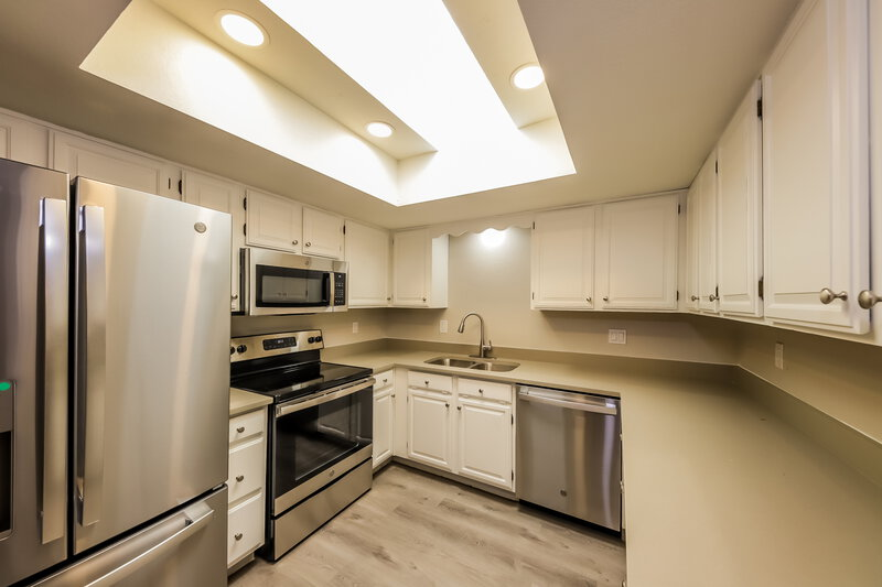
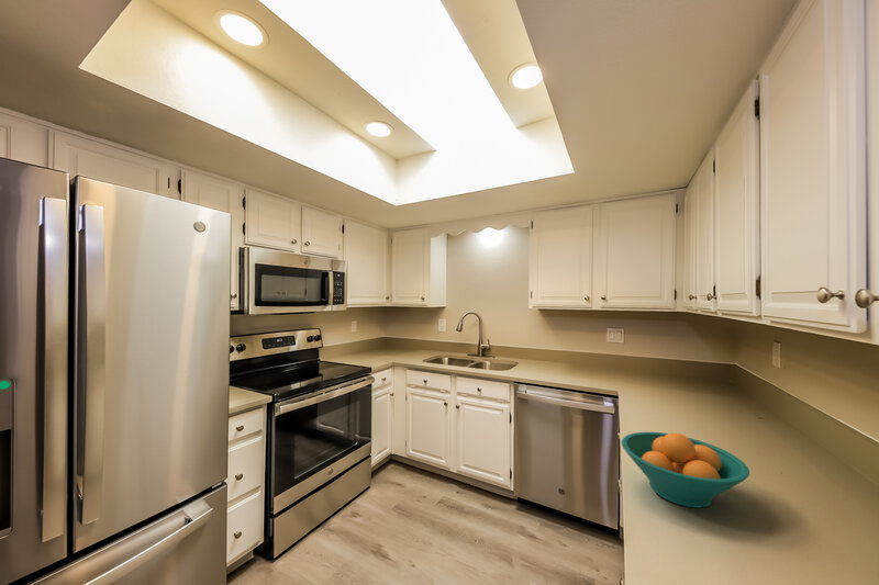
+ fruit bowl [621,431,750,509]
